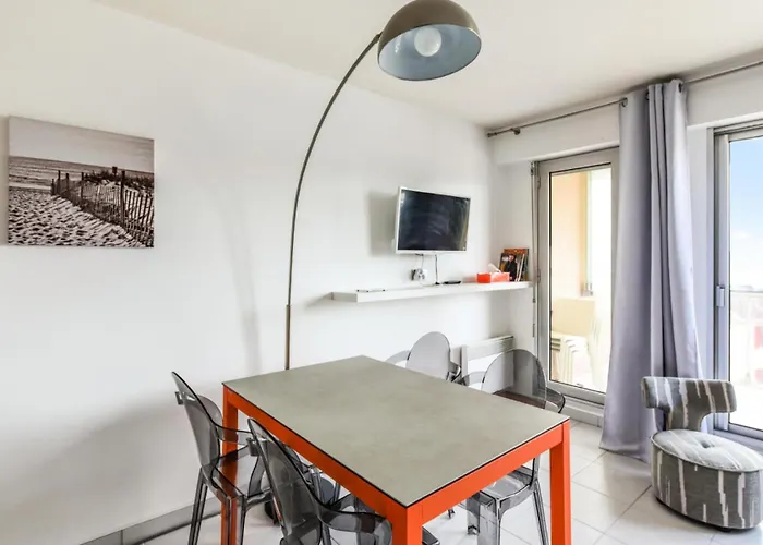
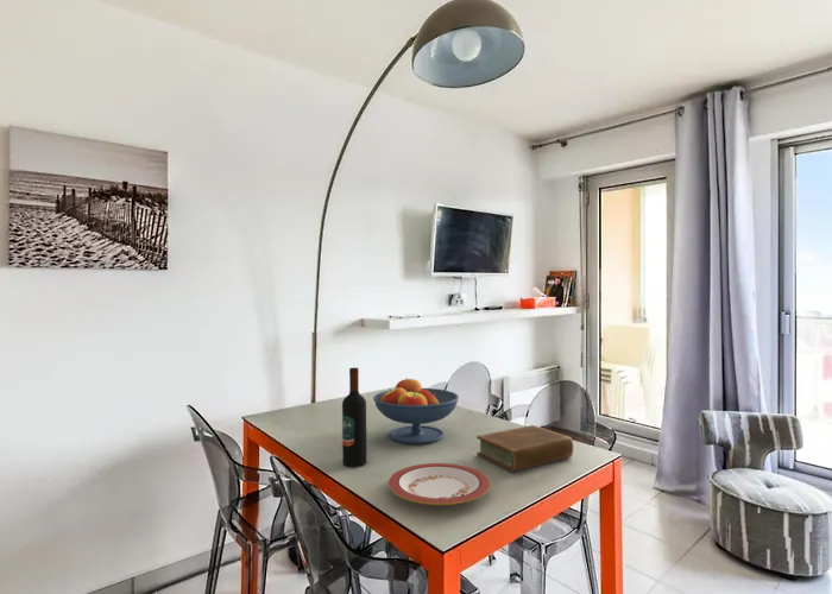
+ book [475,424,574,473]
+ wine bottle [341,367,368,468]
+ fruit bowl [372,378,460,444]
+ plate [387,462,492,506]
